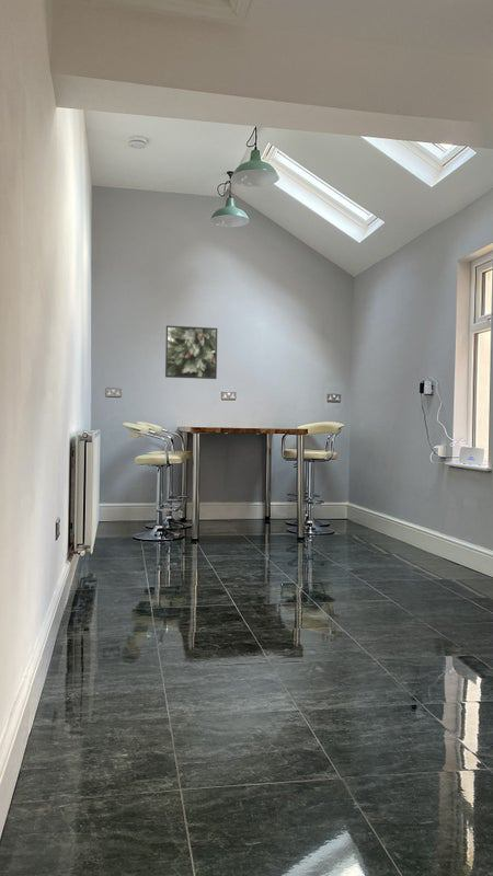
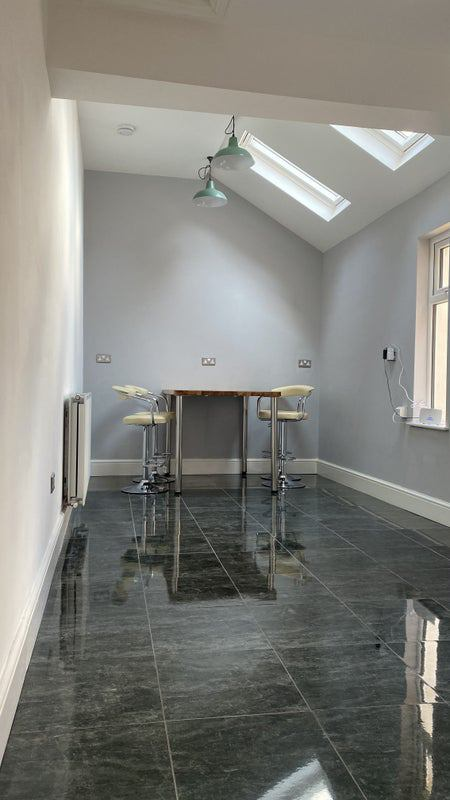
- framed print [164,324,218,380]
